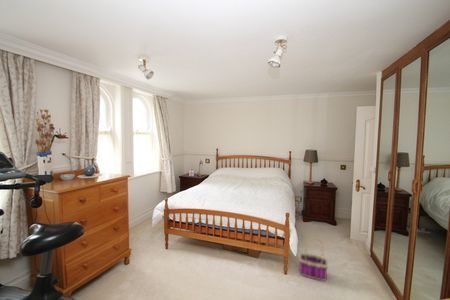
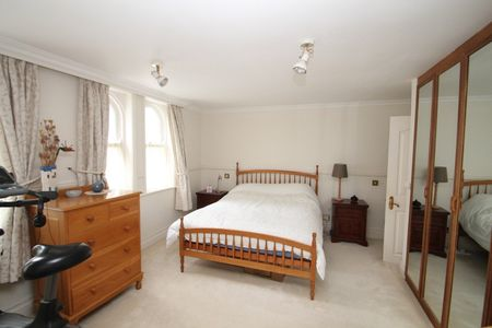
- basket [298,237,329,282]
